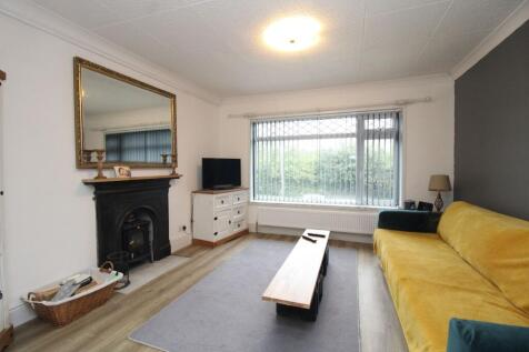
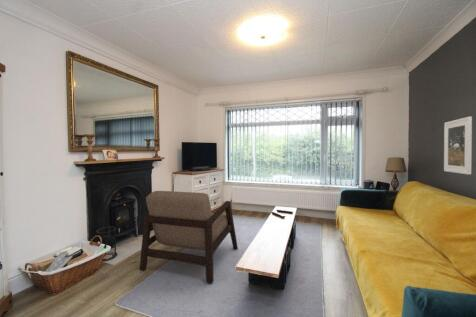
+ armchair [139,190,239,284]
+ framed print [443,116,473,175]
